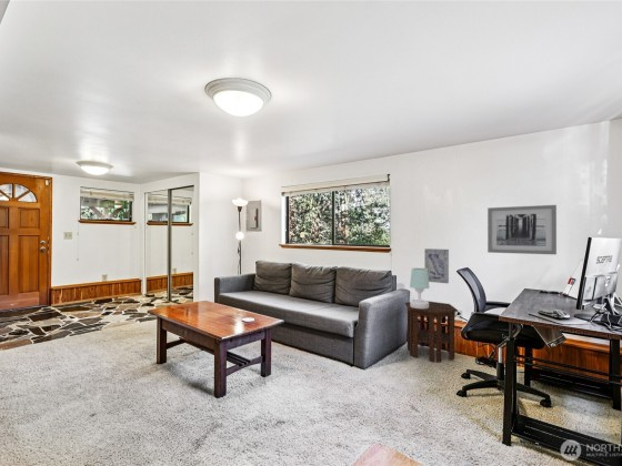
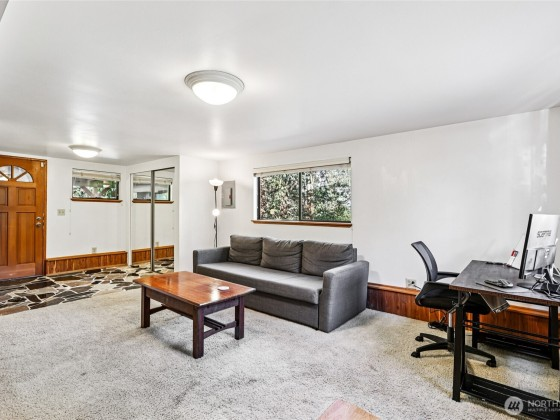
- wall art [423,247,450,284]
- wall art [486,204,558,255]
- side table [404,300,459,364]
- table lamp [409,267,430,308]
